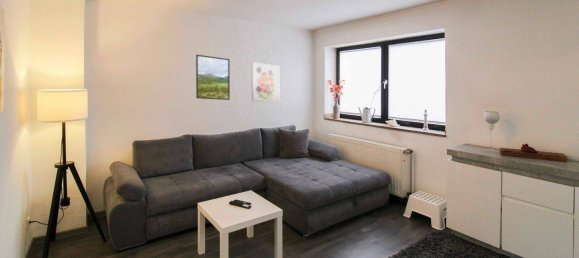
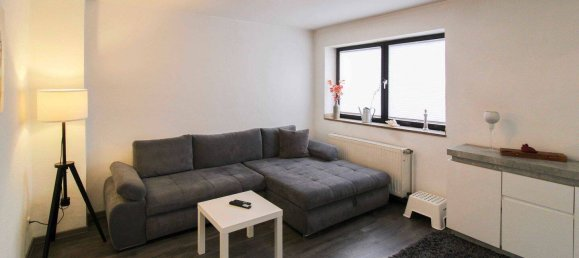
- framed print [195,54,231,101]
- wall art [251,61,280,104]
